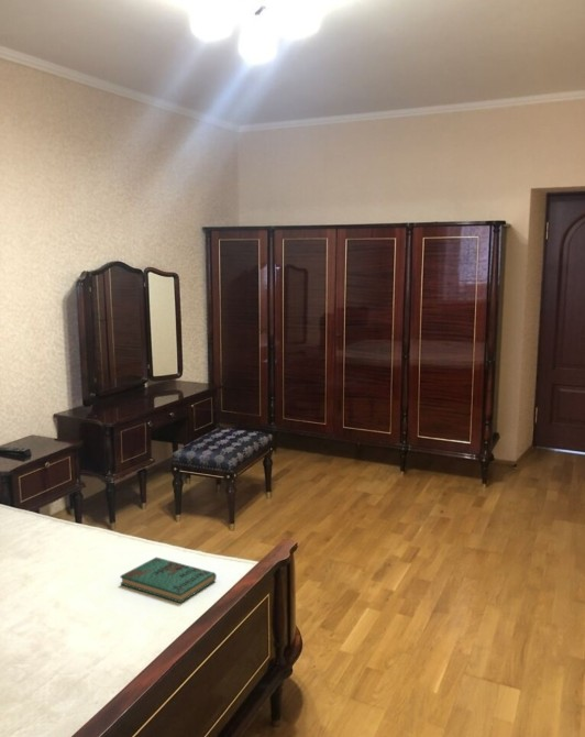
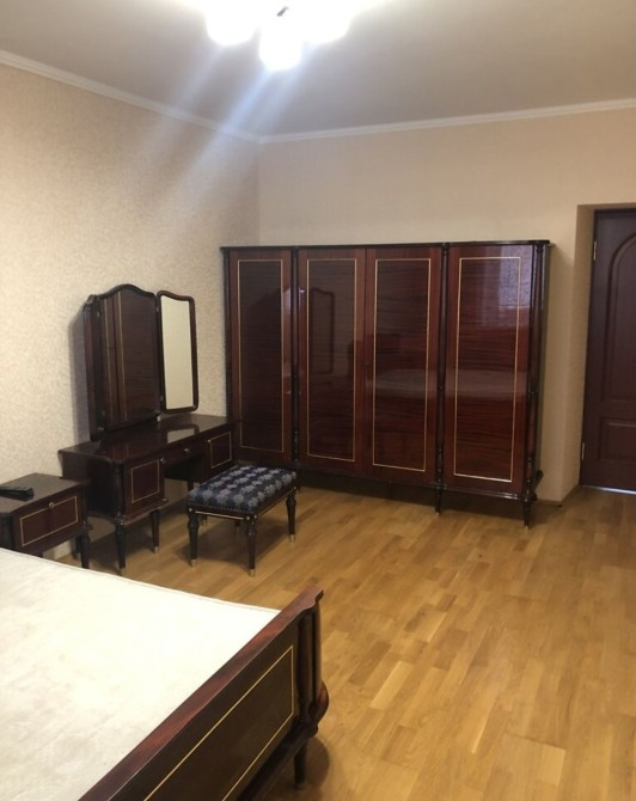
- book [120,557,218,604]
